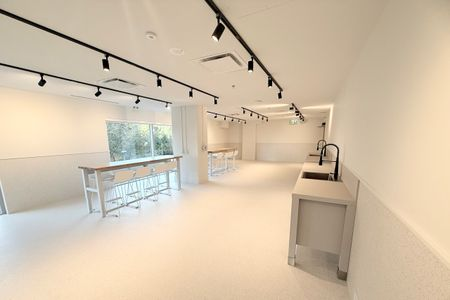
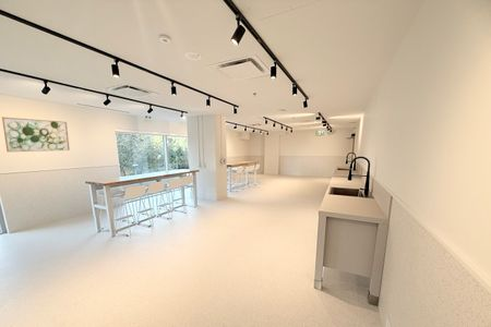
+ wall art [1,117,71,153]
